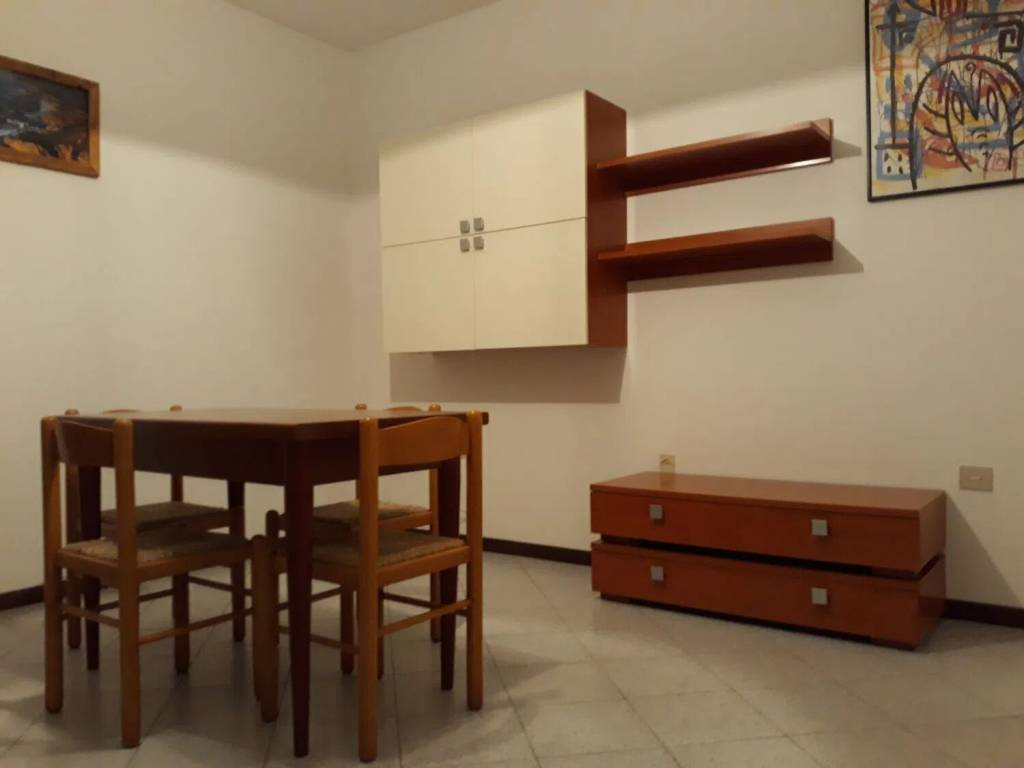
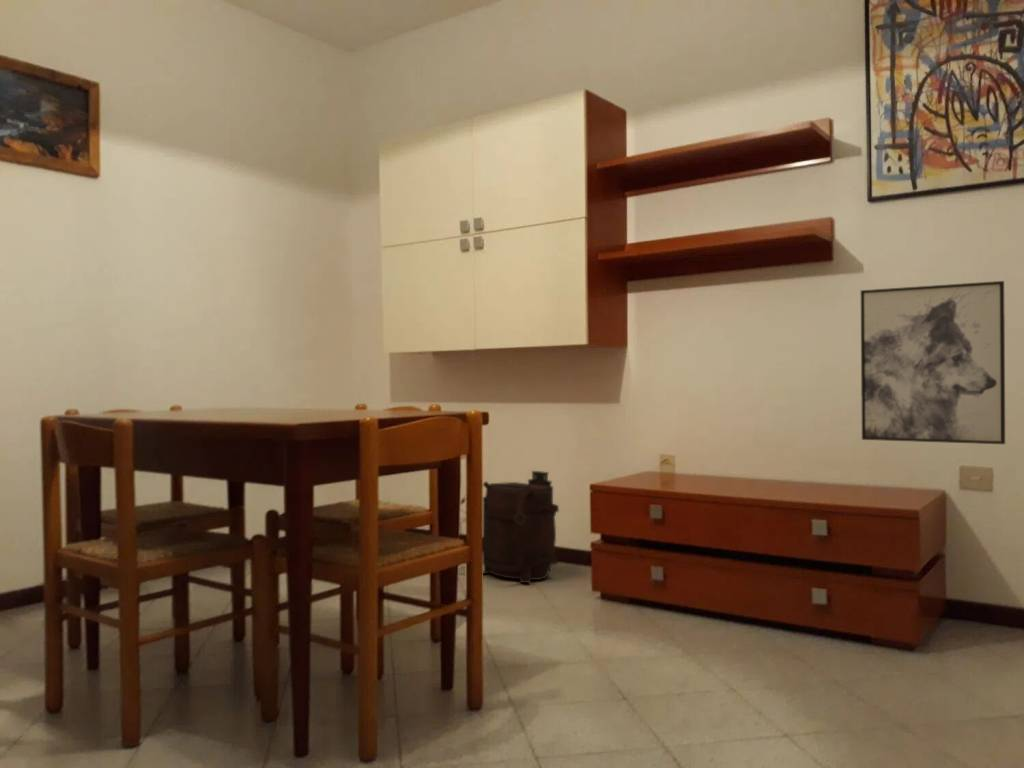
+ wall art [860,280,1006,445]
+ backpack [459,470,560,584]
